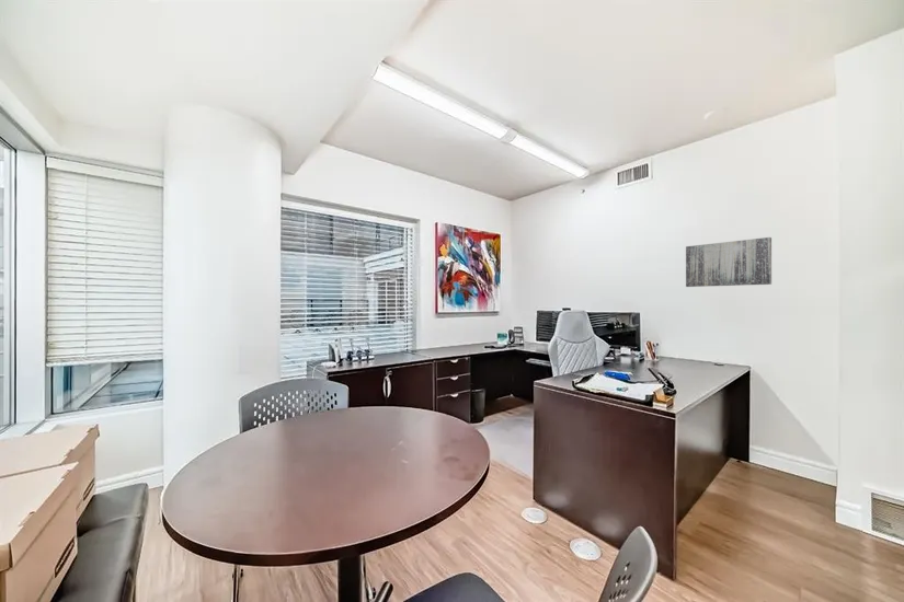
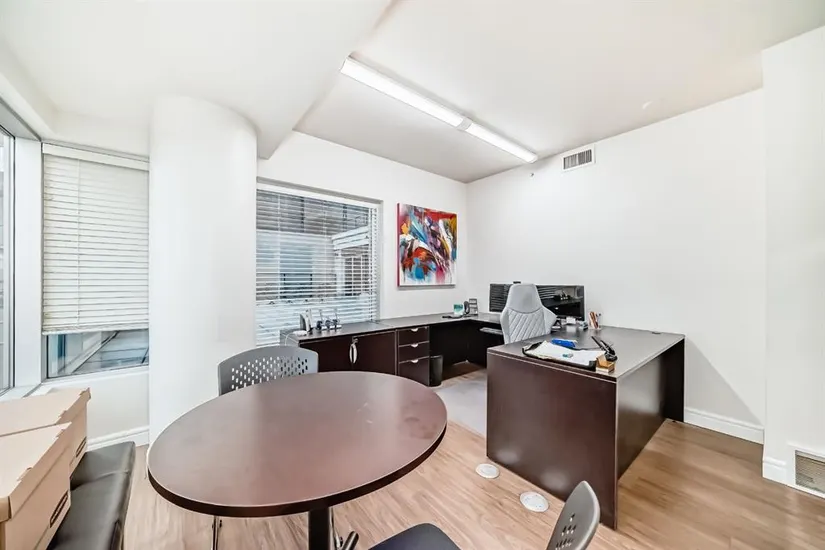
- wall art [685,236,773,288]
